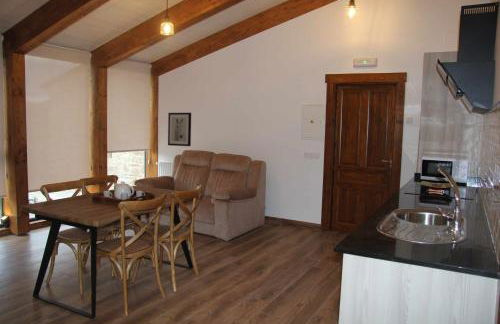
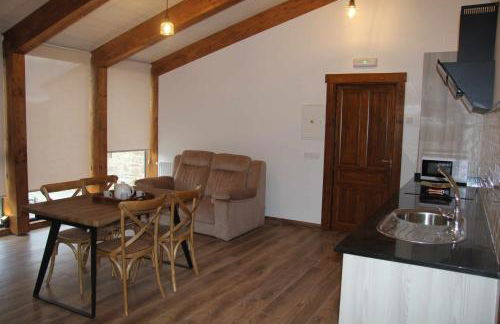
- wall art [167,112,192,147]
